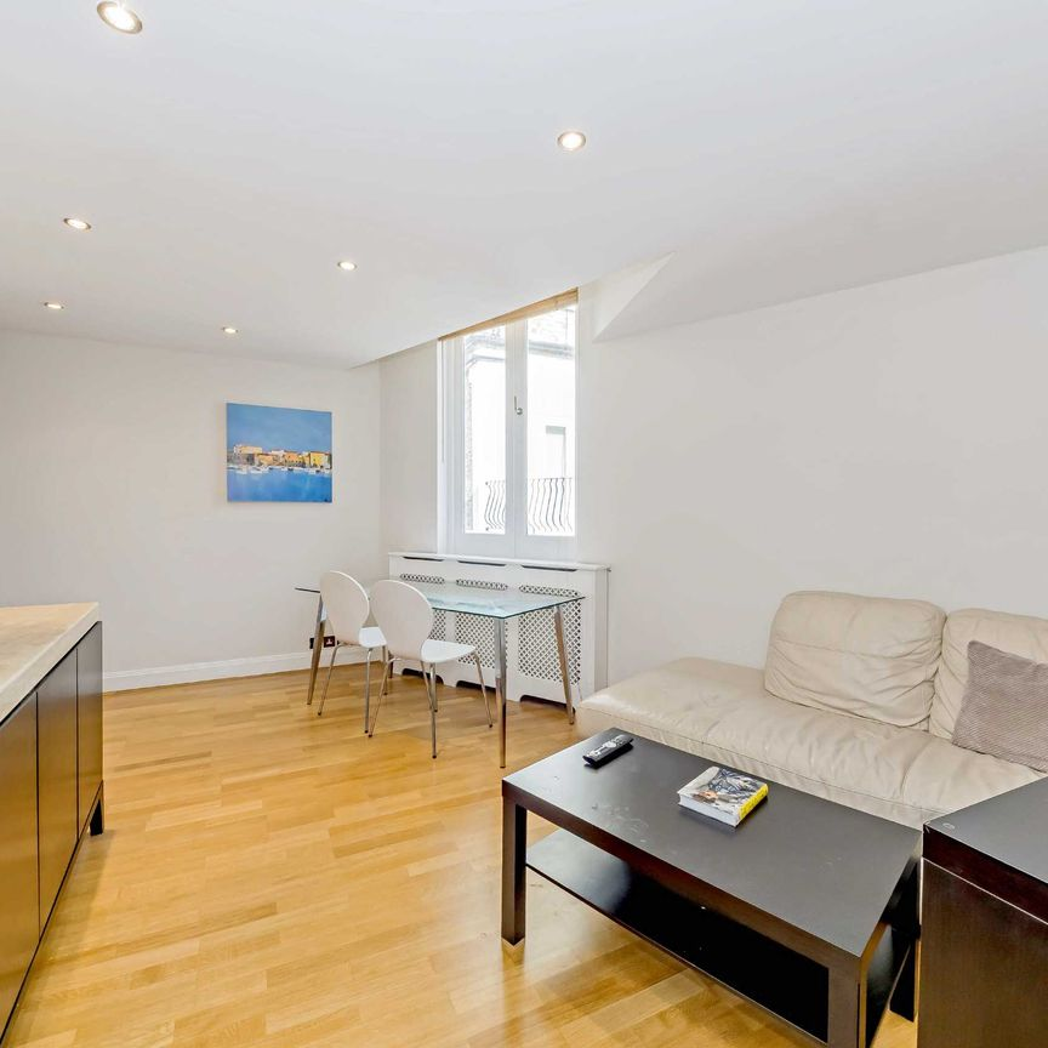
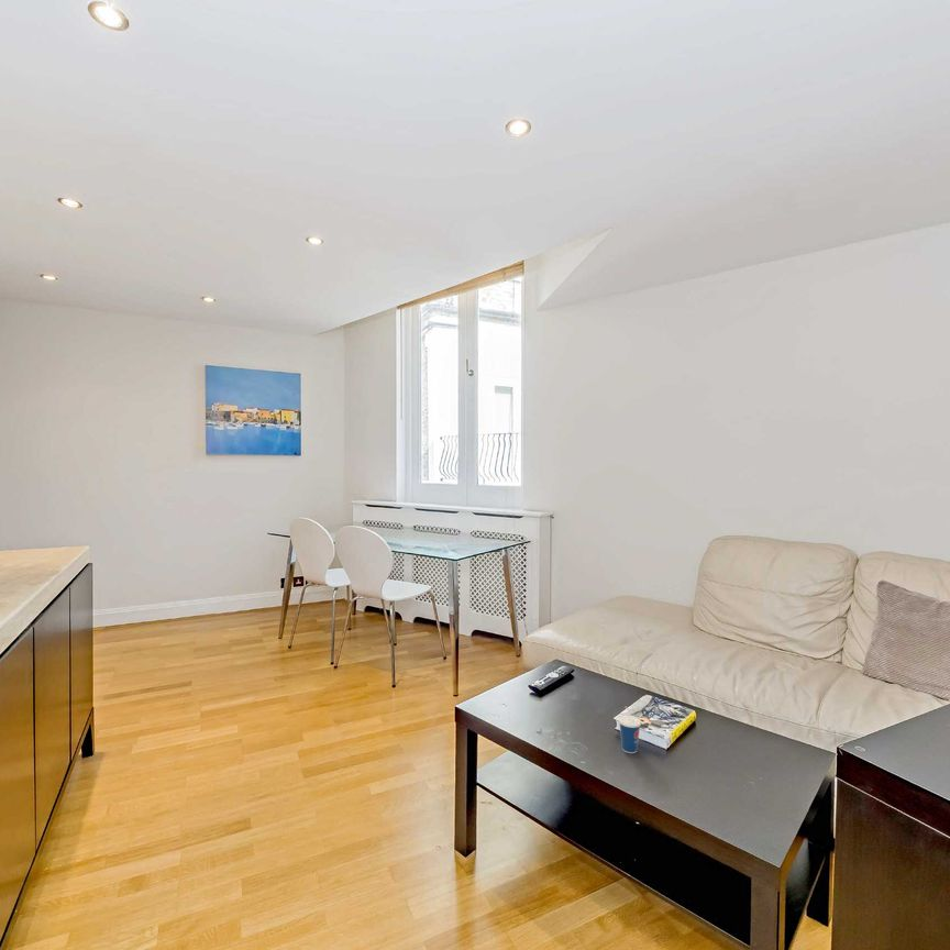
+ cup [617,706,642,754]
